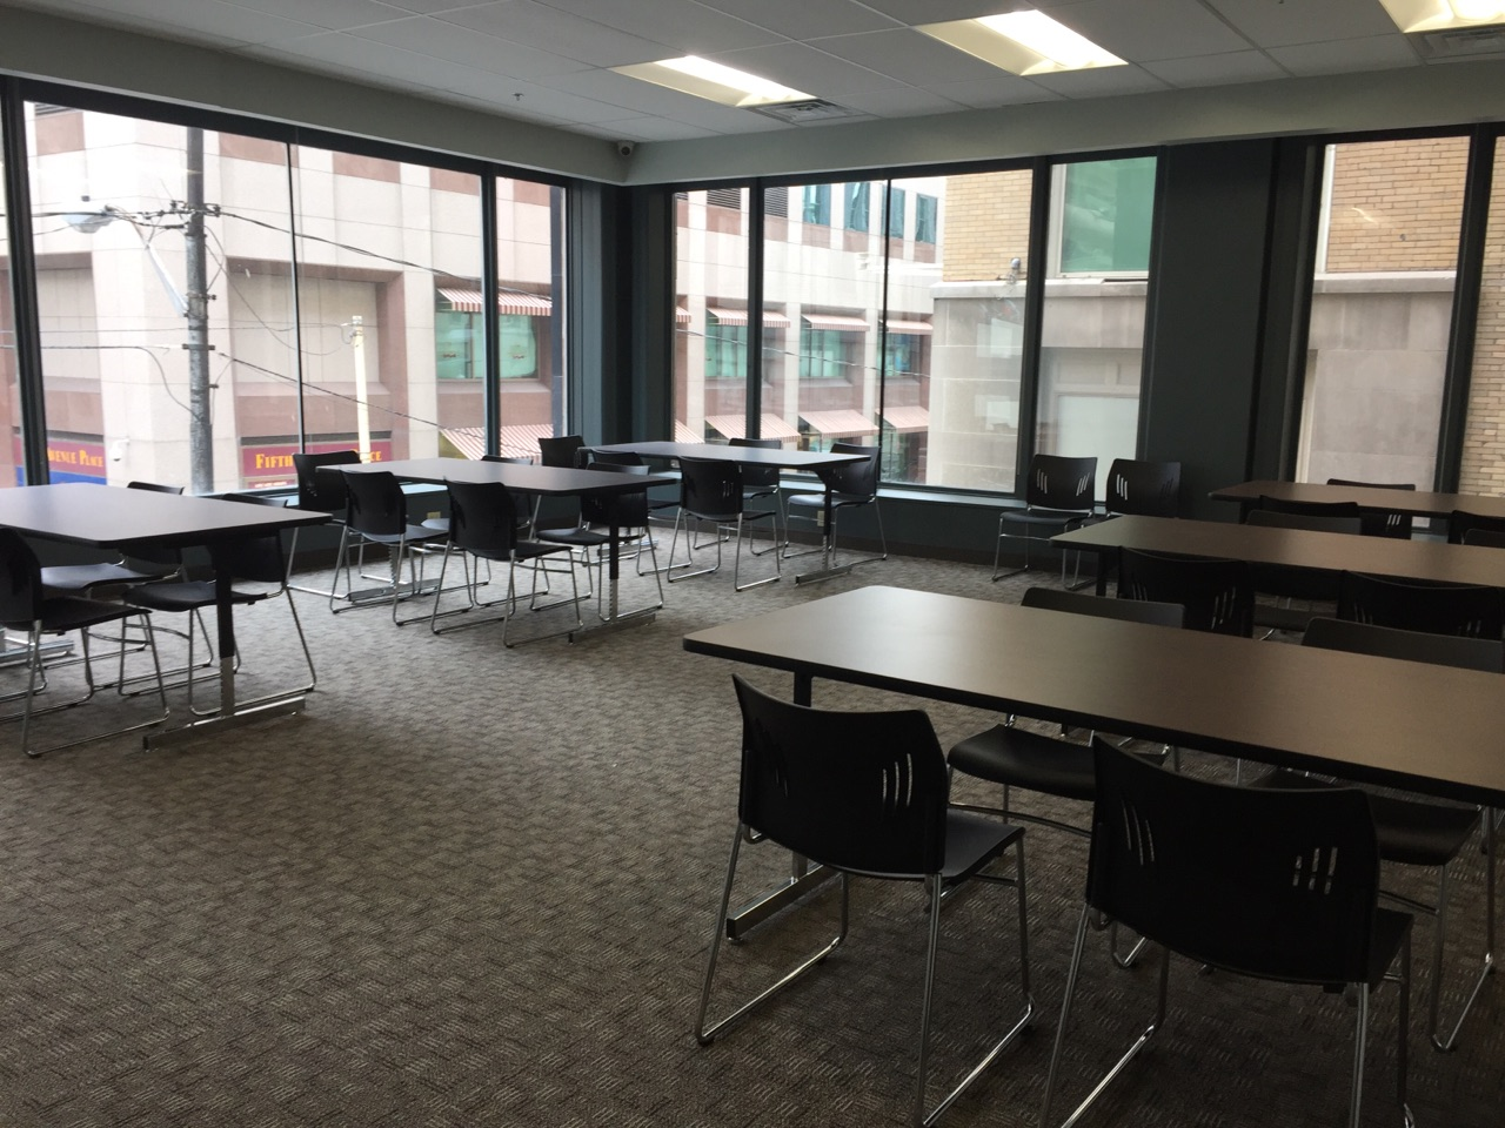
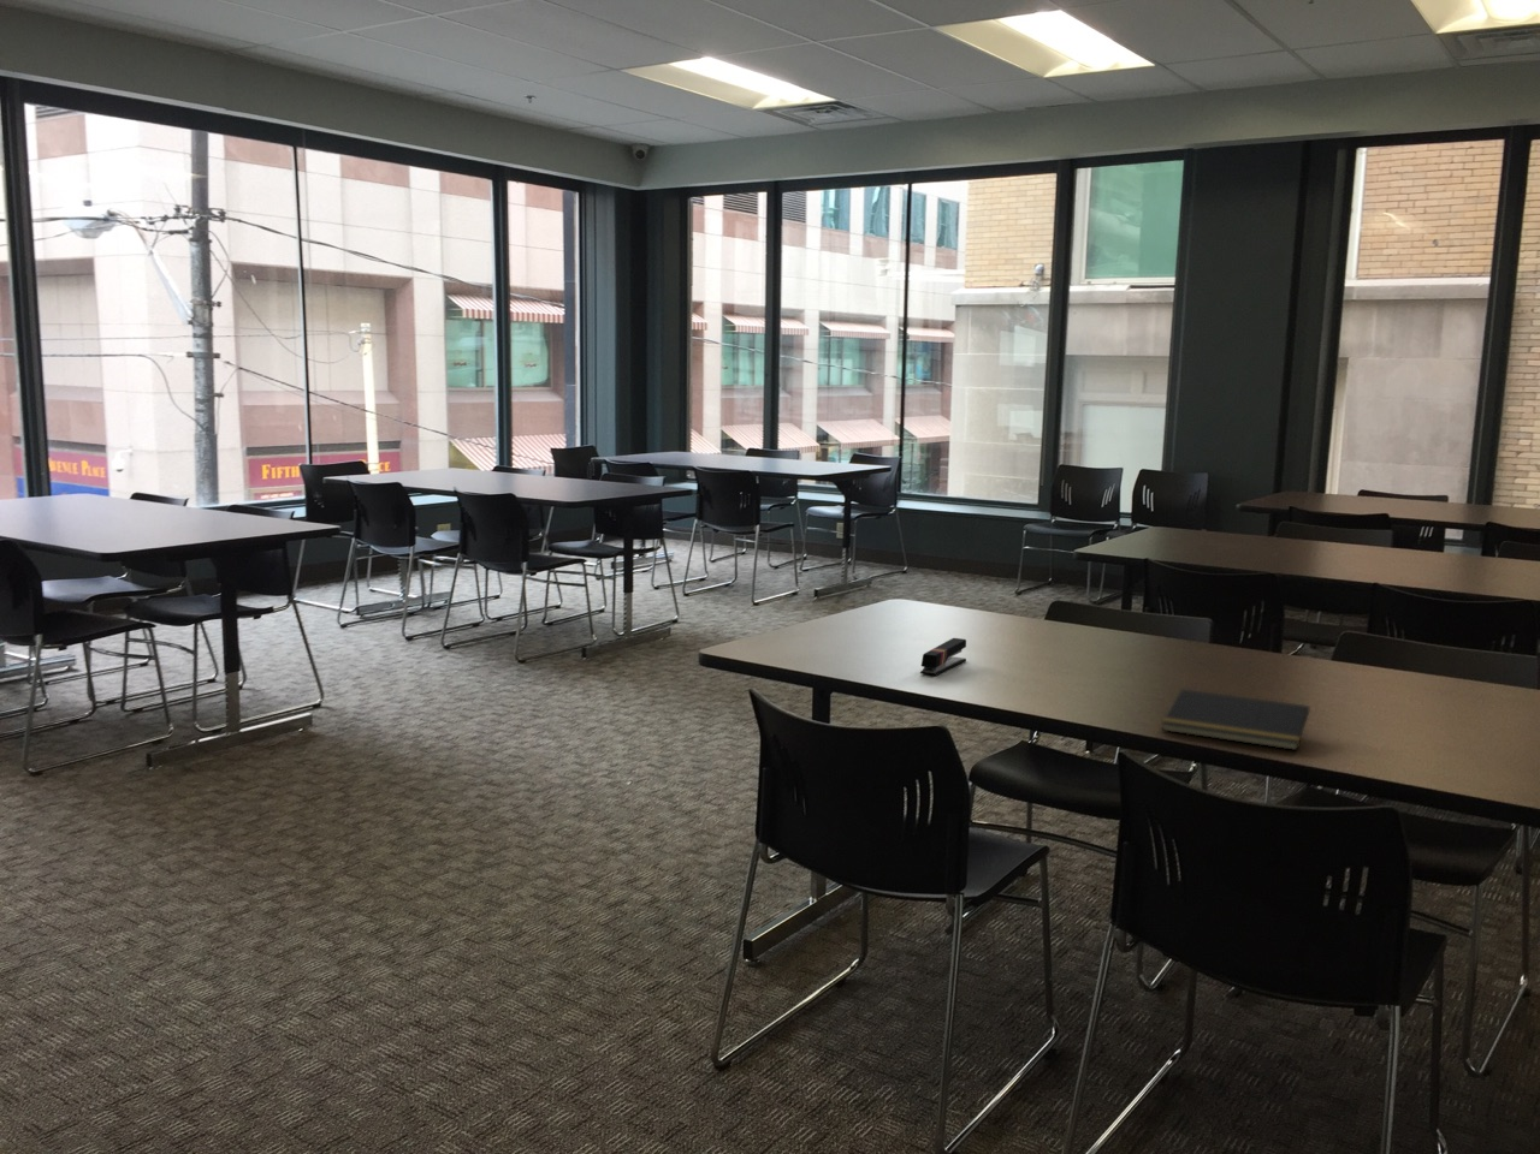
+ notepad [1160,687,1311,752]
+ stapler [919,638,968,676]
